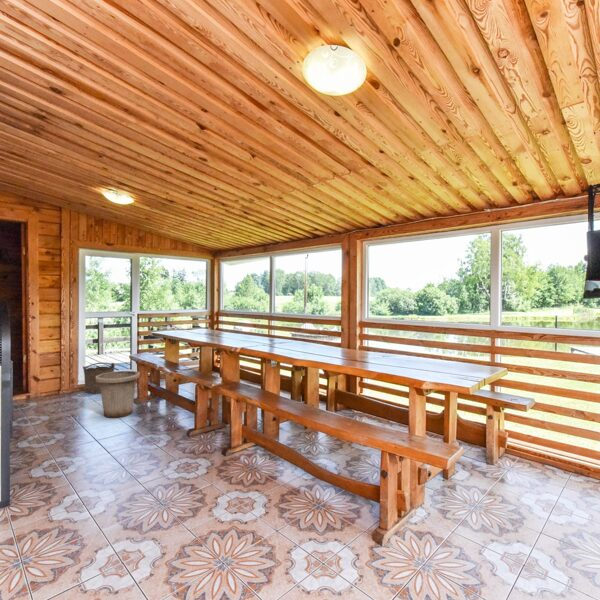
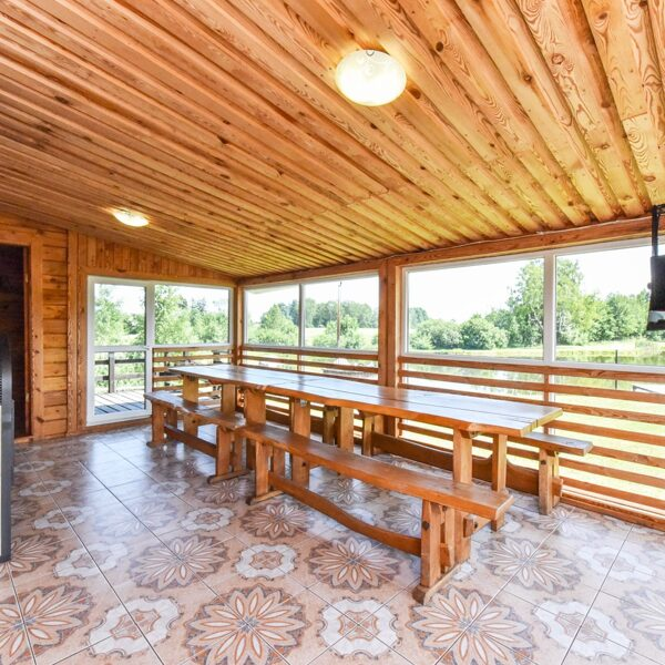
- trash can [96,370,141,419]
- bucket [82,362,116,395]
